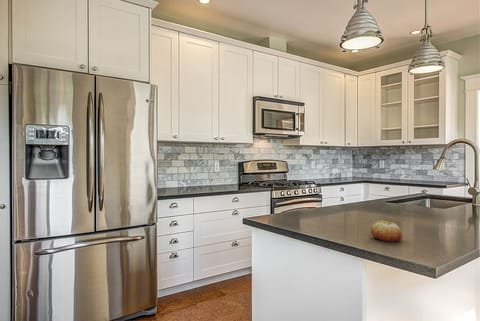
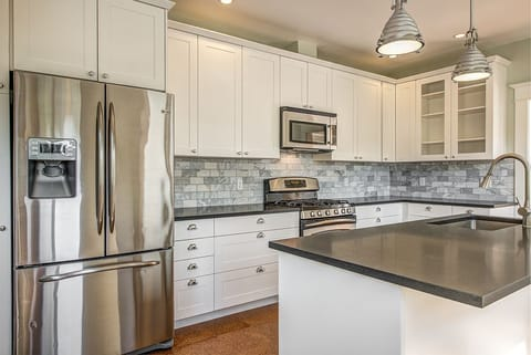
- fruit [370,220,403,243]
